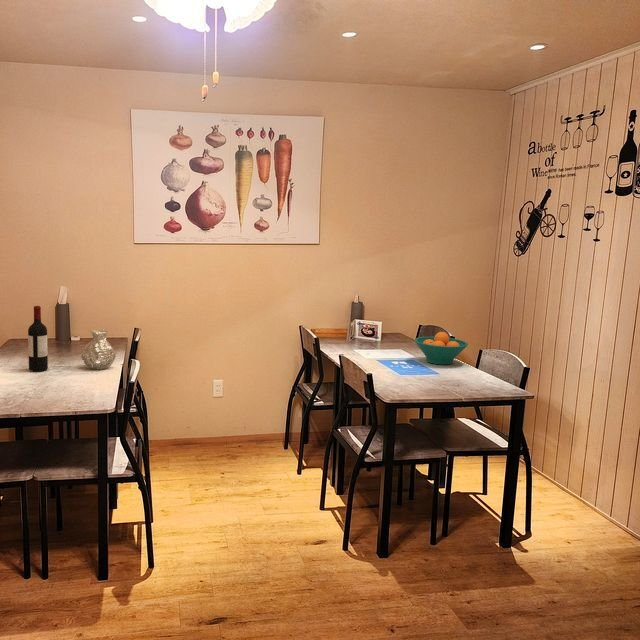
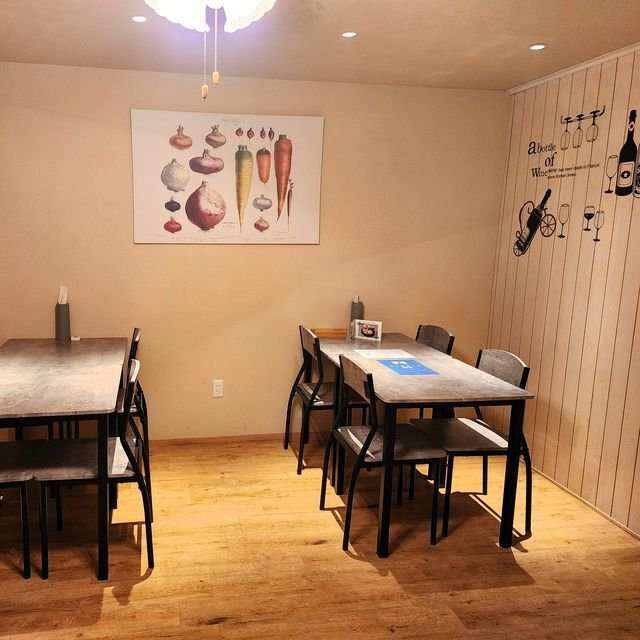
- fruit bowl [413,331,469,366]
- vase [80,329,117,371]
- wine bottle [27,305,49,373]
